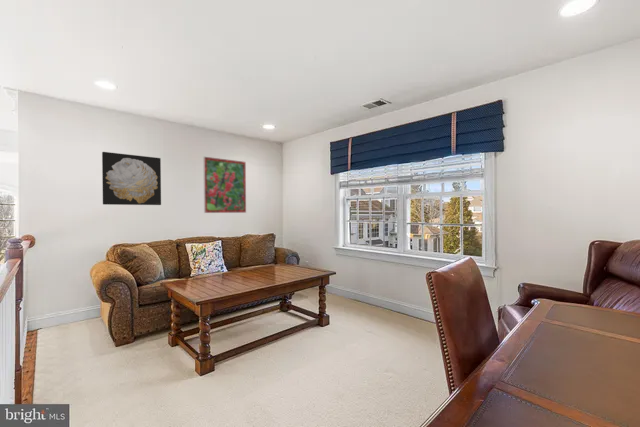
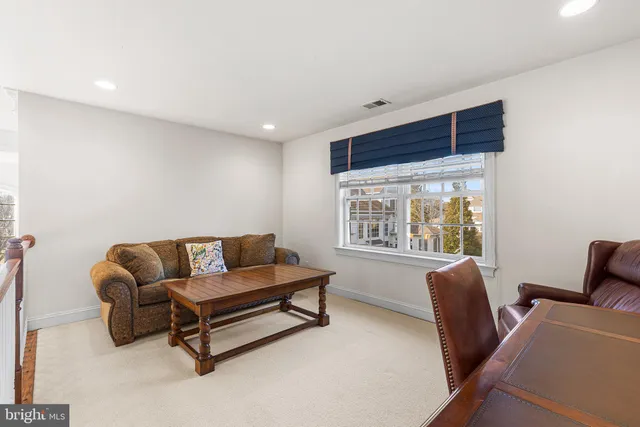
- wall art [101,151,162,206]
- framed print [202,156,247,214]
